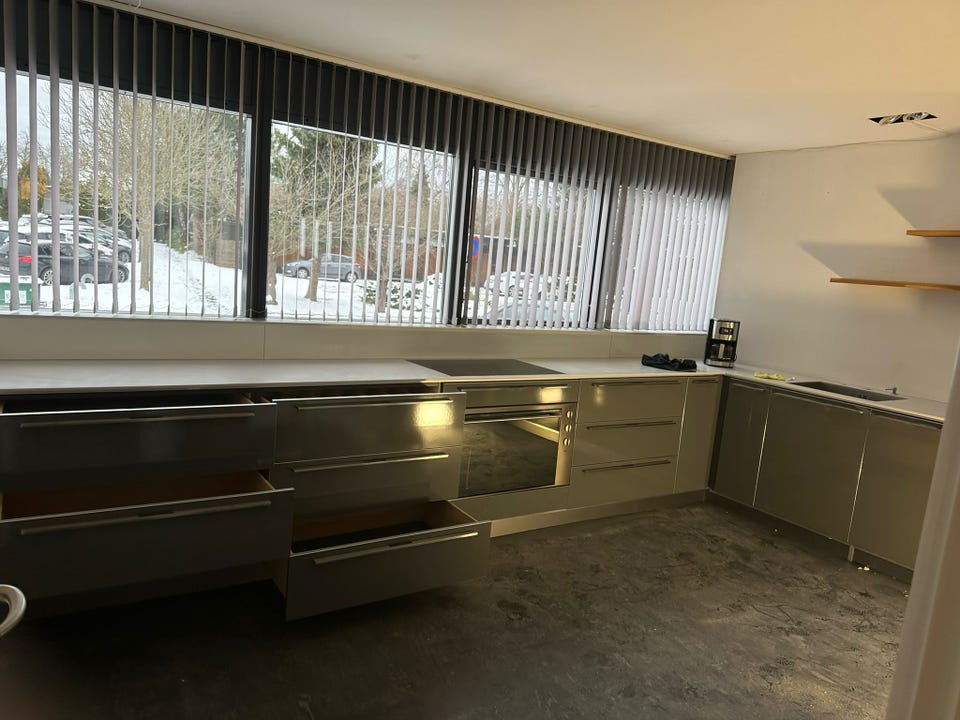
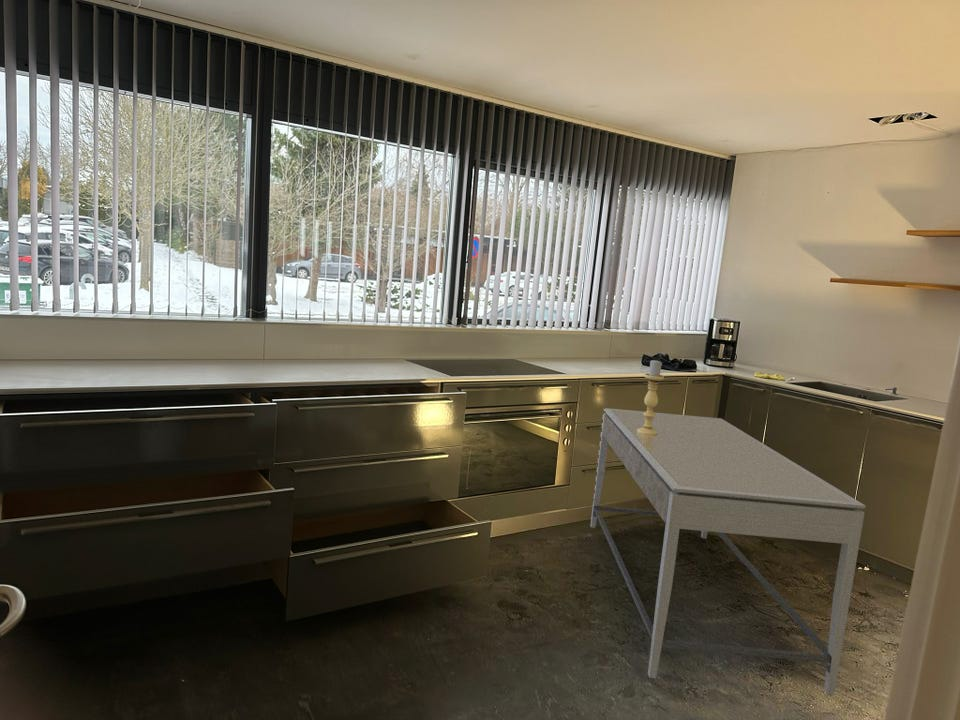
+ dining table [589,407,867,696]
+ candle holder [637,358,665,435]
